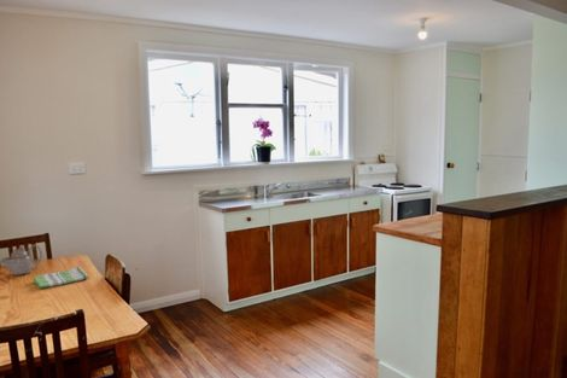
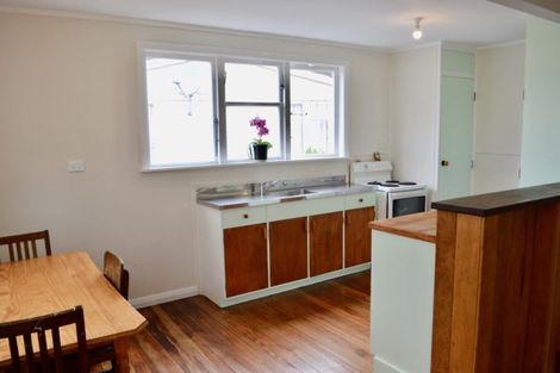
- dish towel [33,266,89,290]
- teapot [0,244,43,277]
